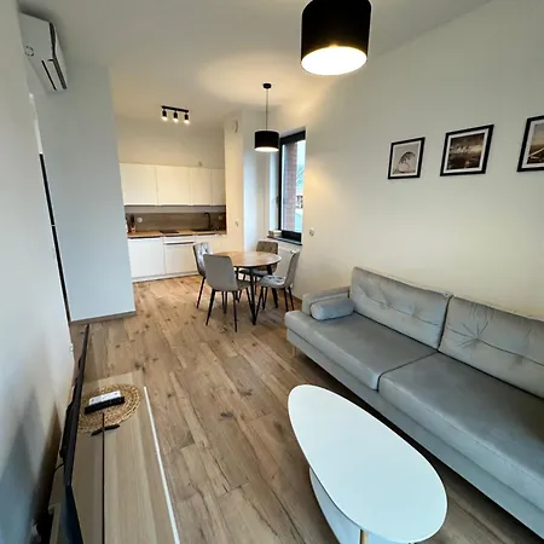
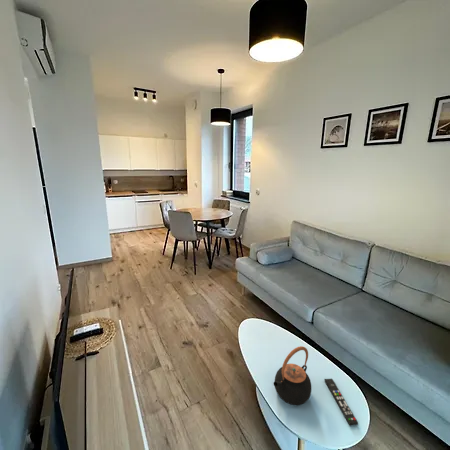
+ remote control [323,378,359,426]
+ teapot [273,345,312,406]
